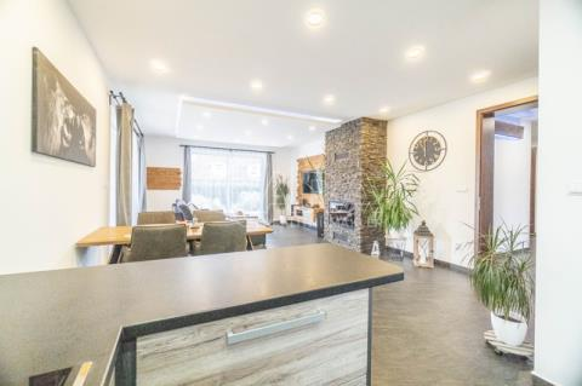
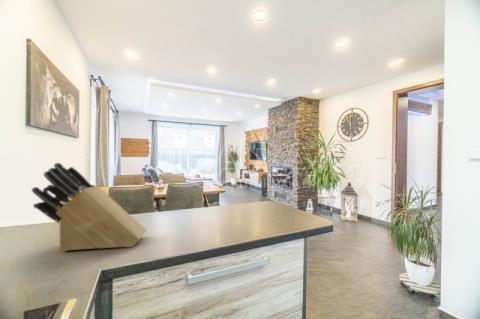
+ knife block [31,162,147,252]
